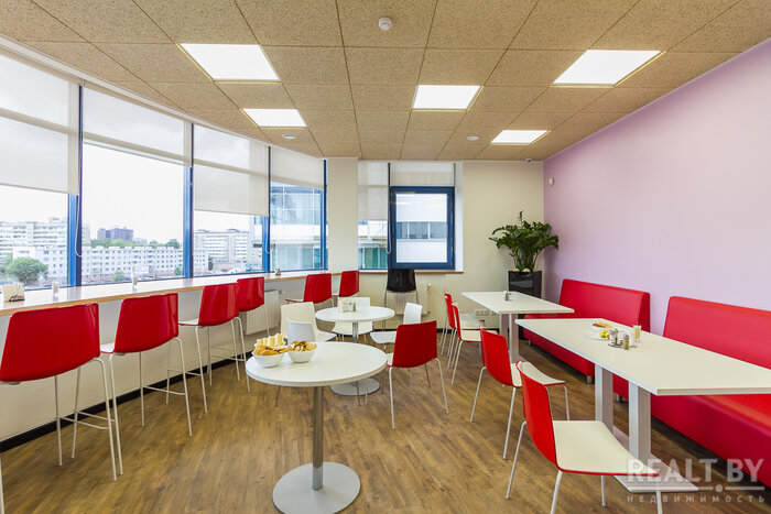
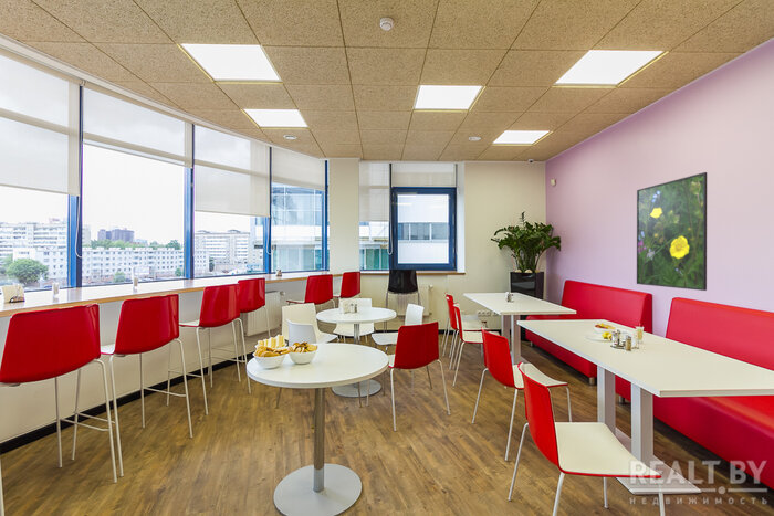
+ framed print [636,171,708,292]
